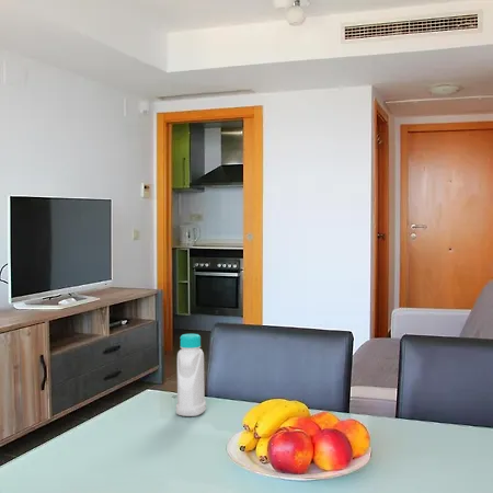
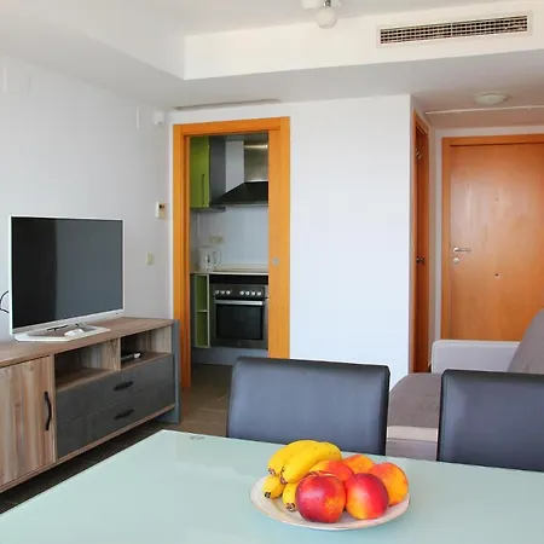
- bottle [175,333,207,417]
